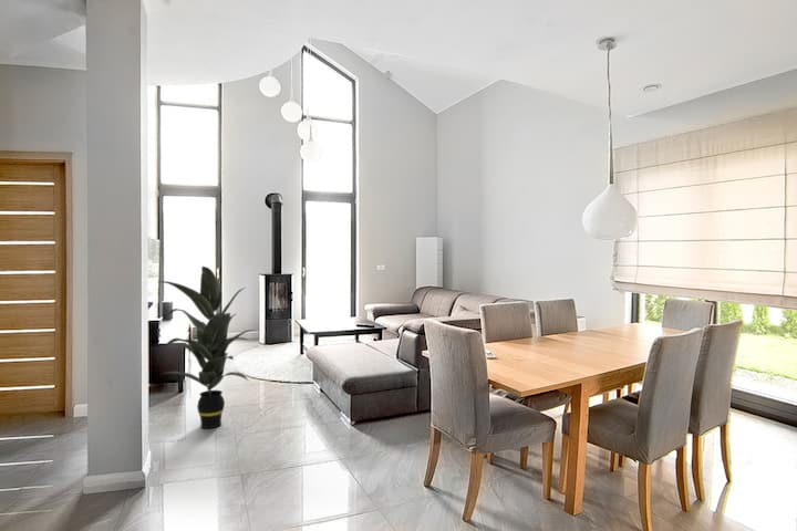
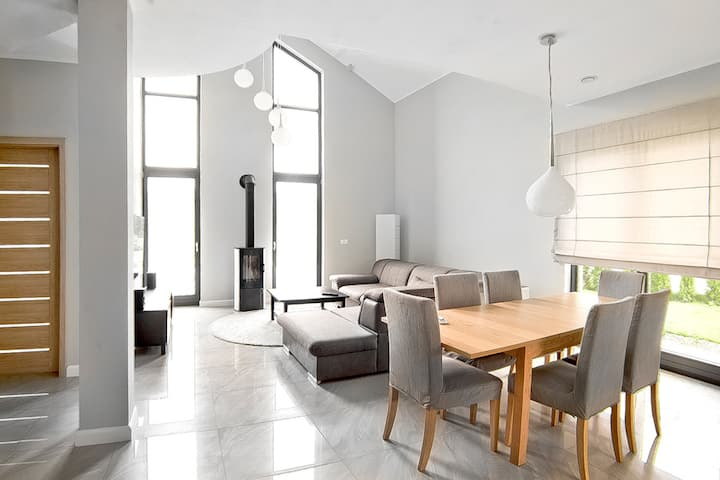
- indoor plant [157,266,253,429]
